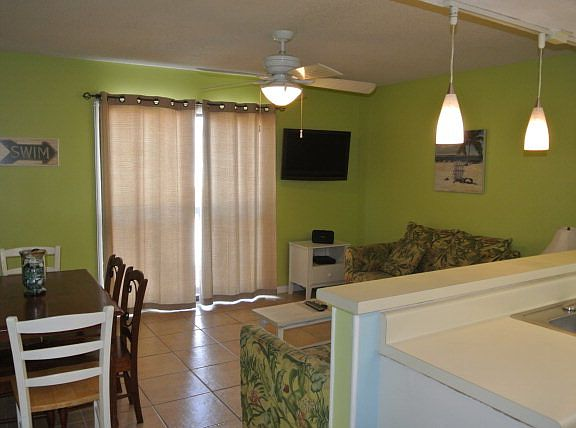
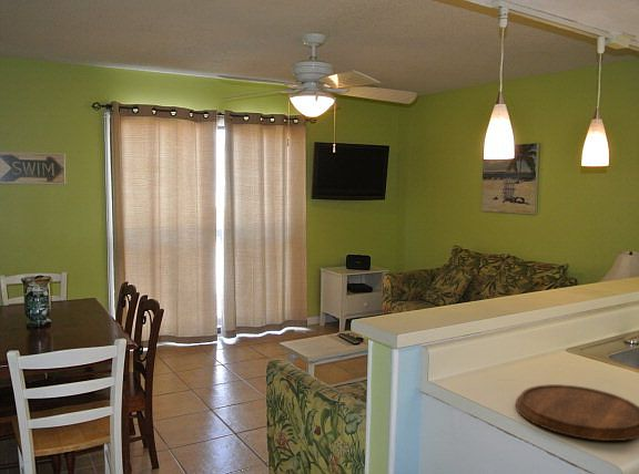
+ cutting board [515,383,639,442]
